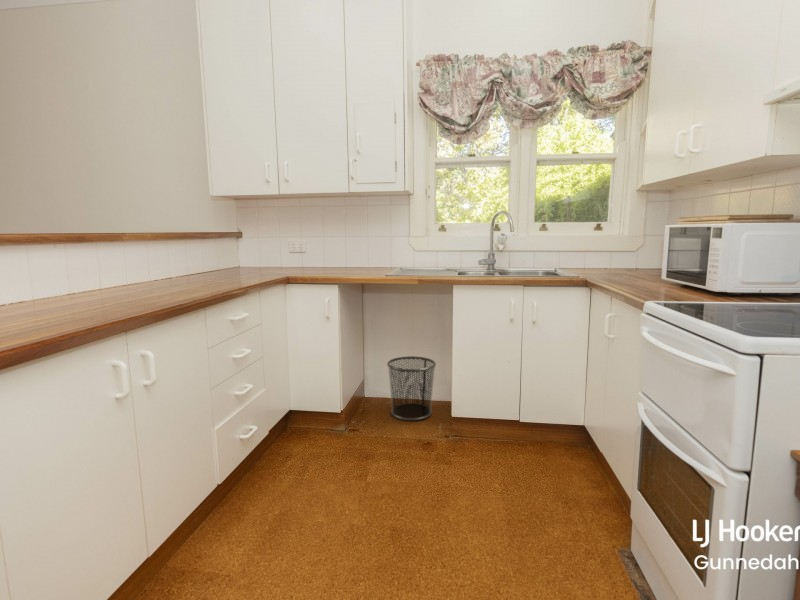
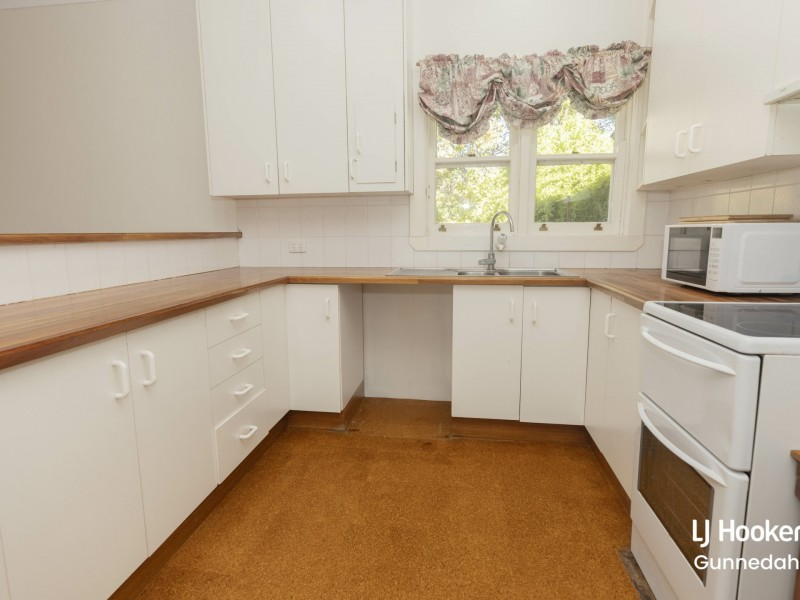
- waste bin [386,355,437,421]
